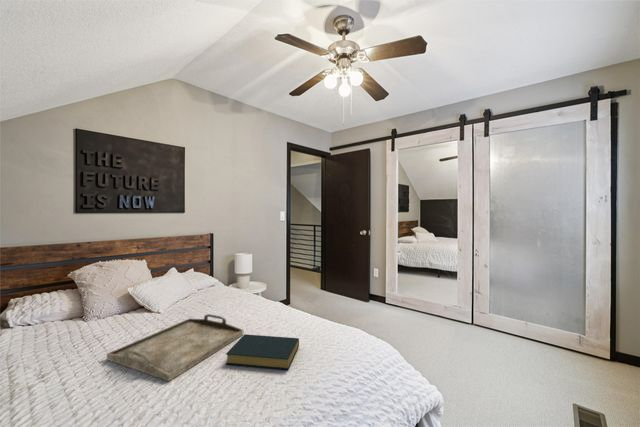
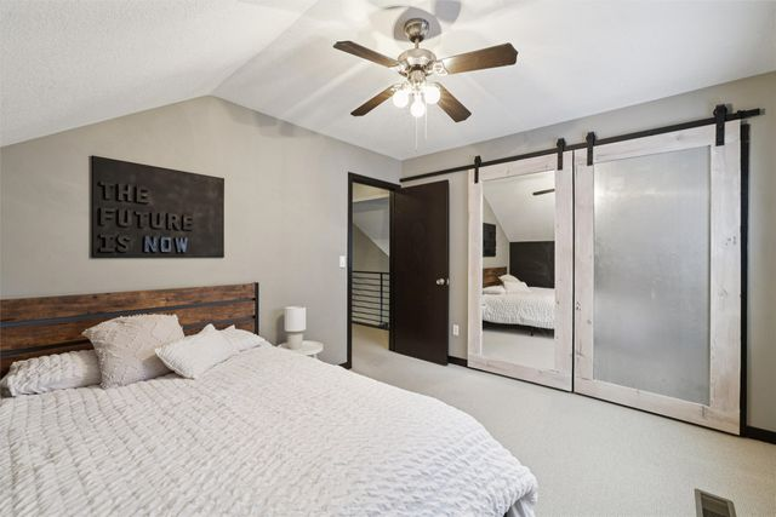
- hardback book [225,333,300,371]
- serving tray [106,313,244,382]
